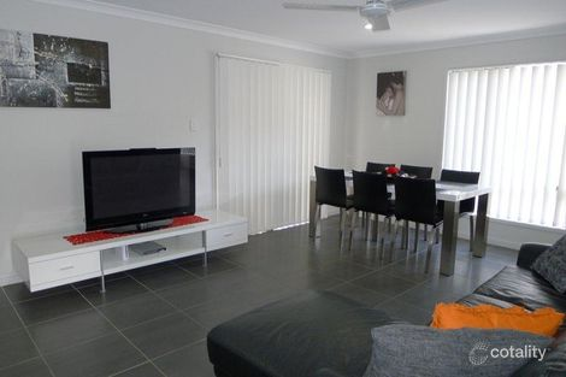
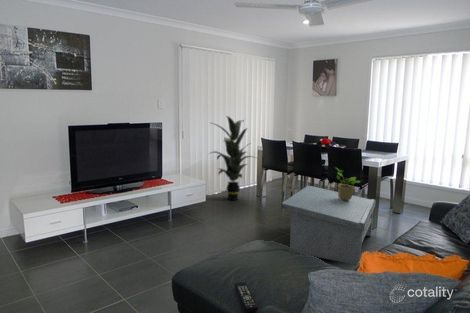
+ indoor plant [208,115,260,201]
+ potted plant [334,166,362,200]
+ coffee table [280,184,377,266]
+ remote control [234,281,259,313]
